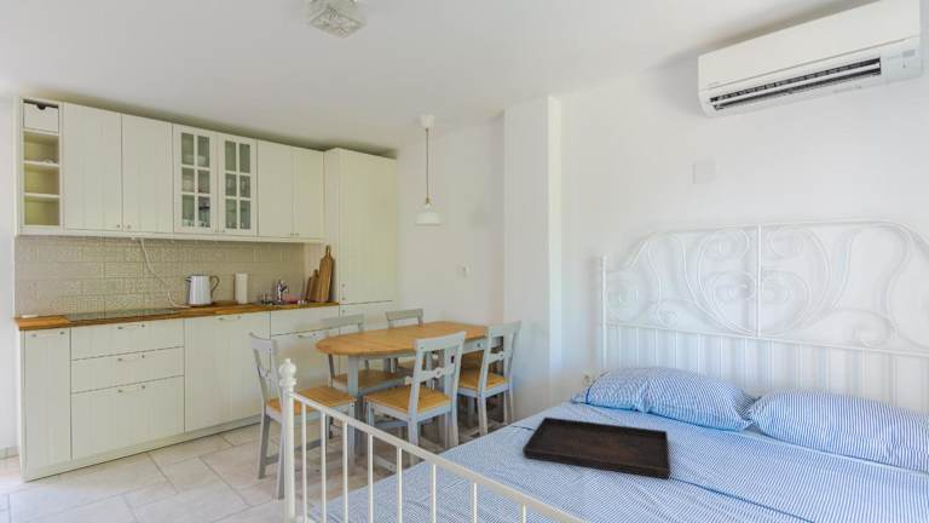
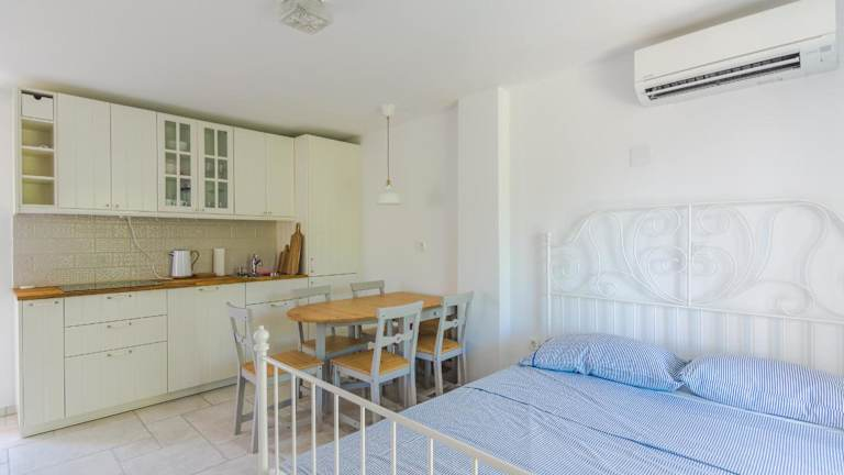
- serving tray [521,415,671,479]
